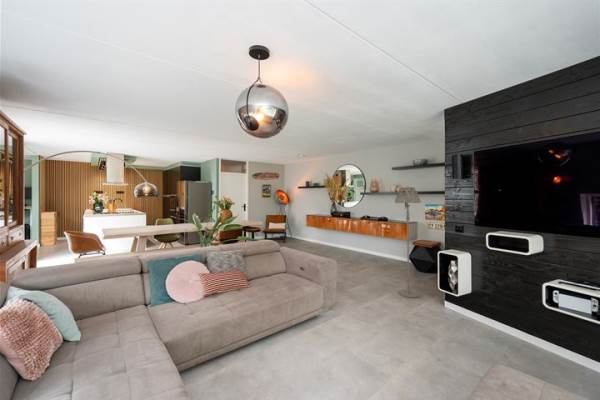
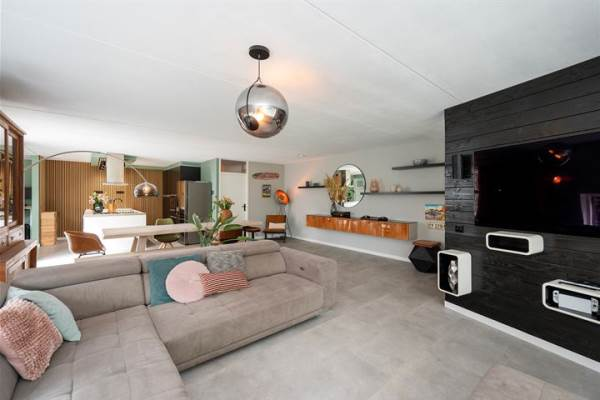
- floor lamp [394,186,422,299]
